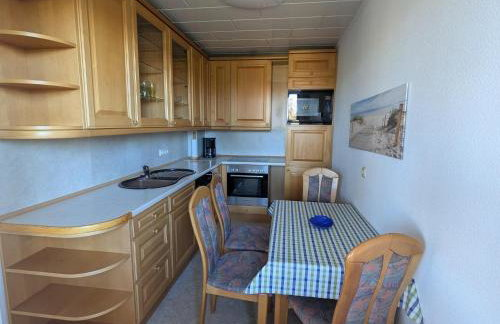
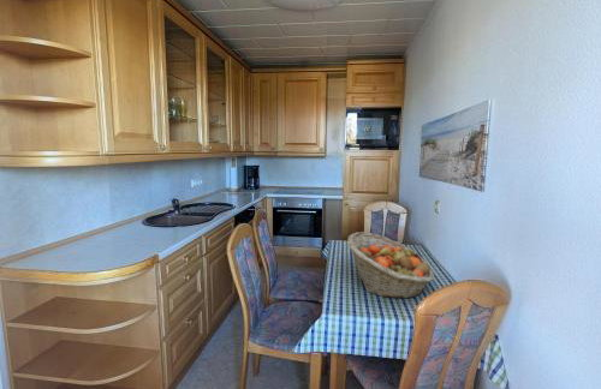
+ fruit basket [346,231,435,300]
